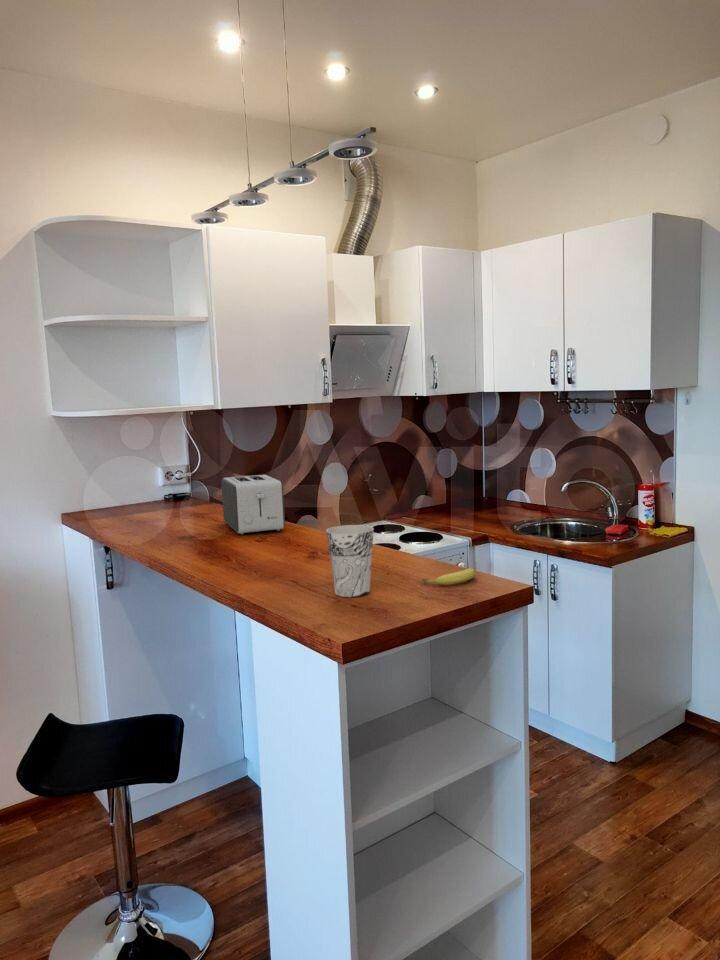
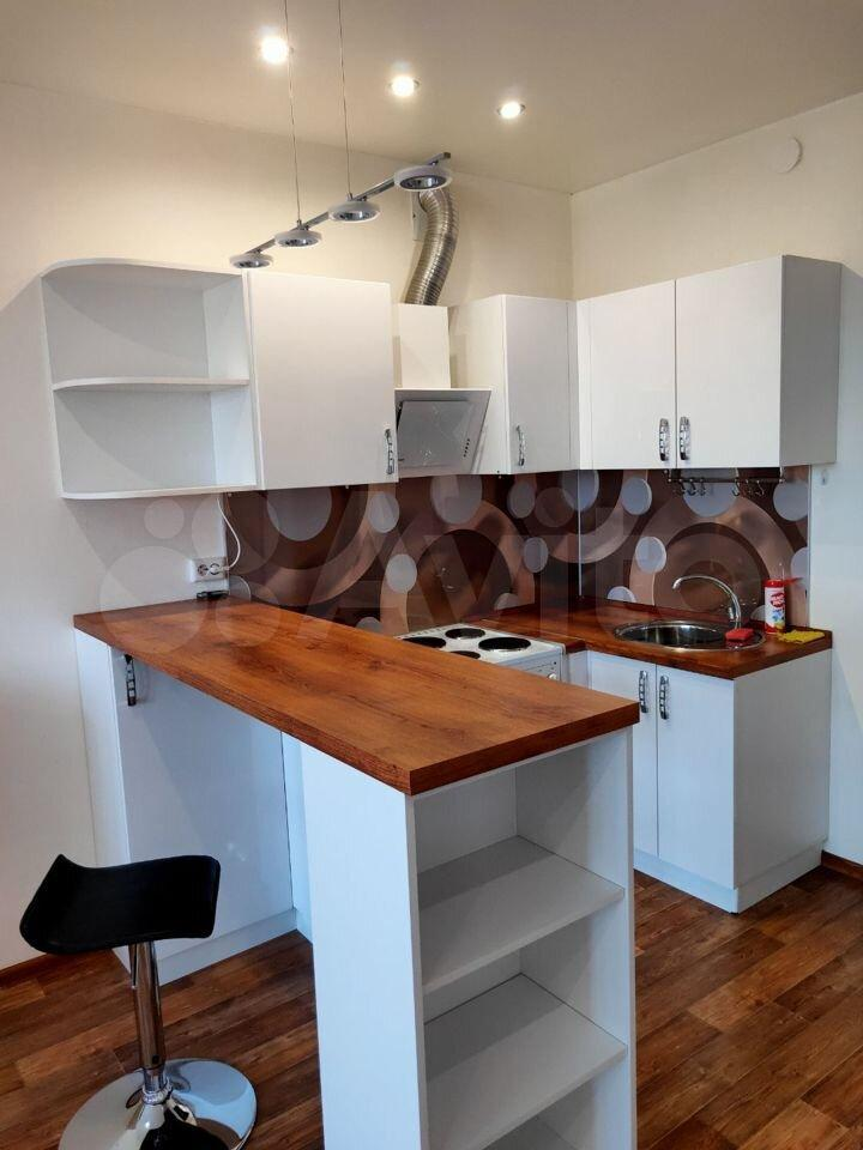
- toaster [220,474,286,535]
- fruit [421,567,476,586]
- cup [325,524,375,598]
